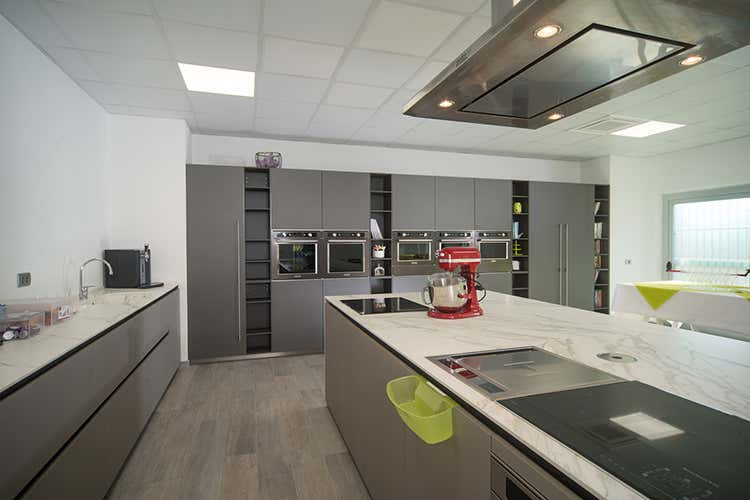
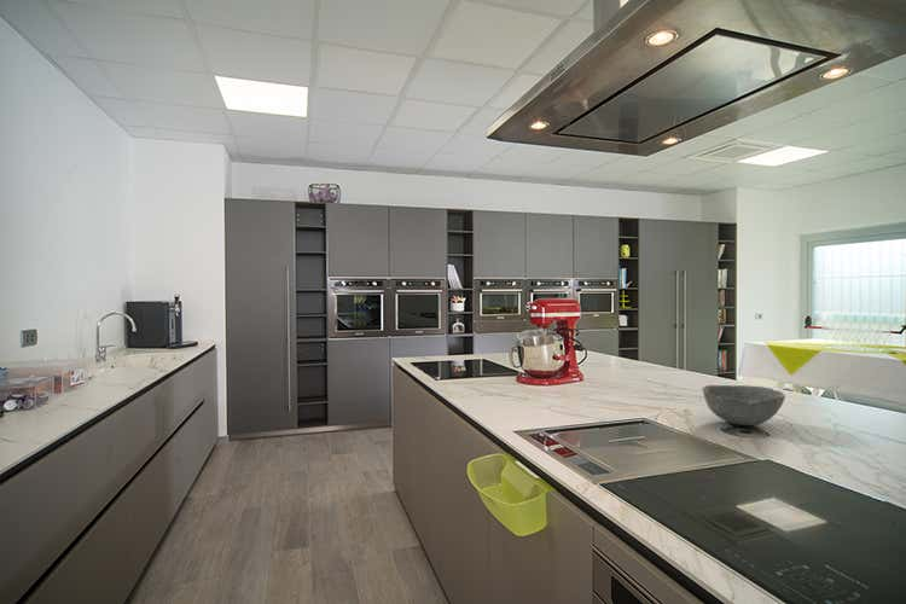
+ bowl [701,384,786,426]
